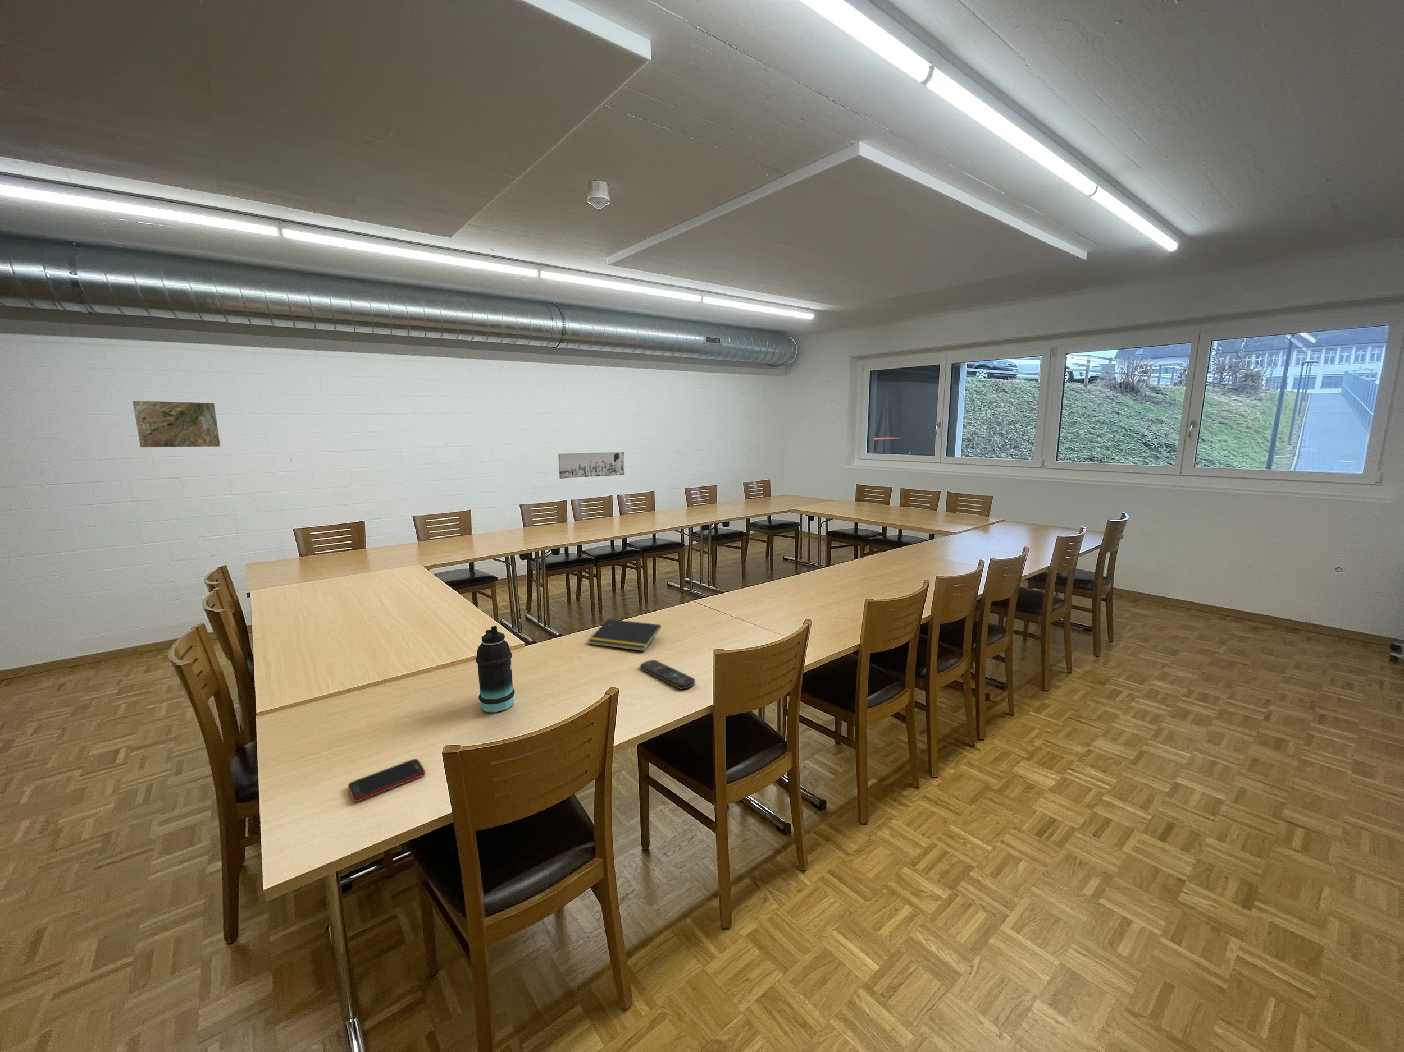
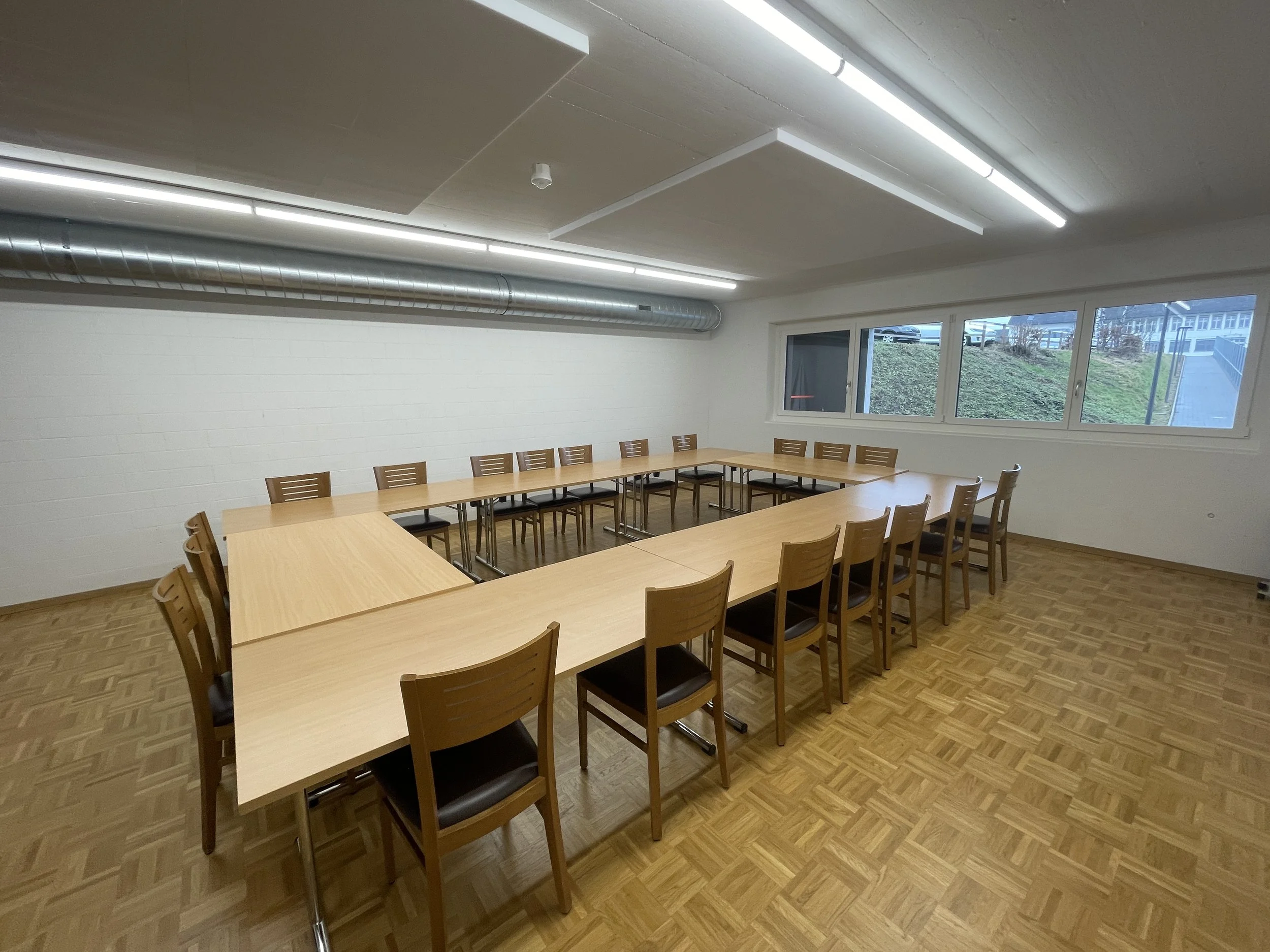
- bottle [475,625,515,713]
- map [132,400,221,448]
- wall art [557,452,625,480]
- cell phone [347,758,426,802]
- notepad [587,619,661,652]
- remote control [640,660,695,691]
